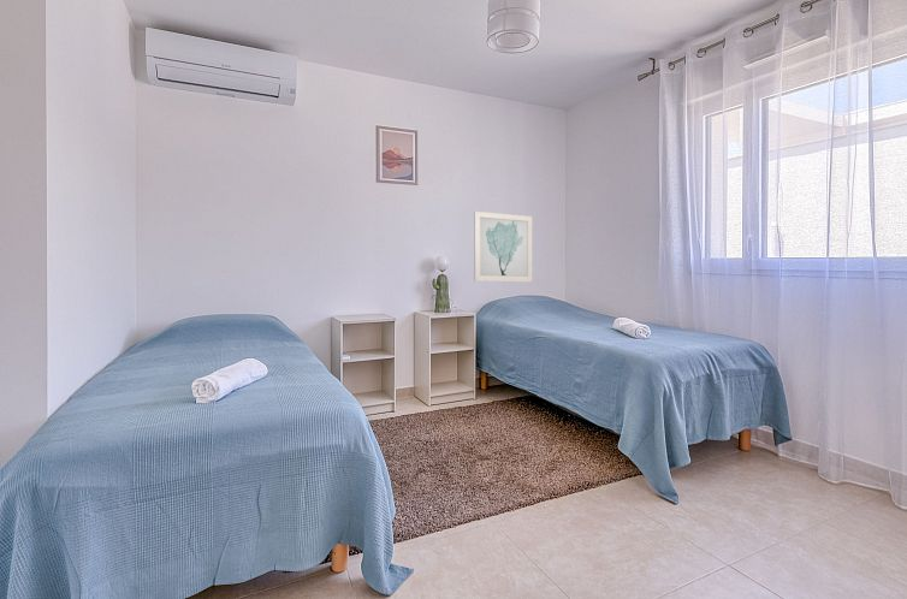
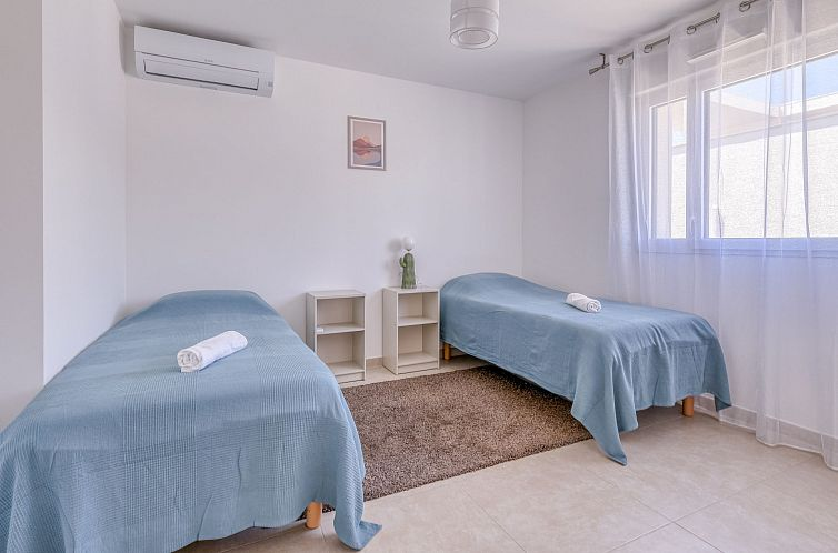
- wall art [473,210,533,283]
